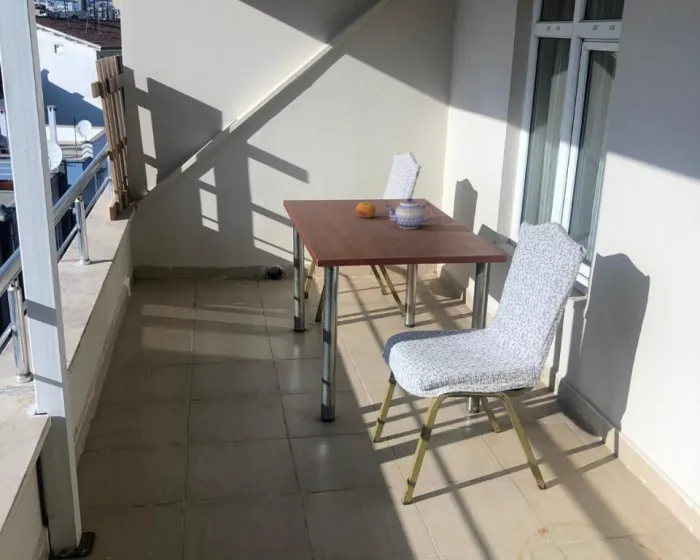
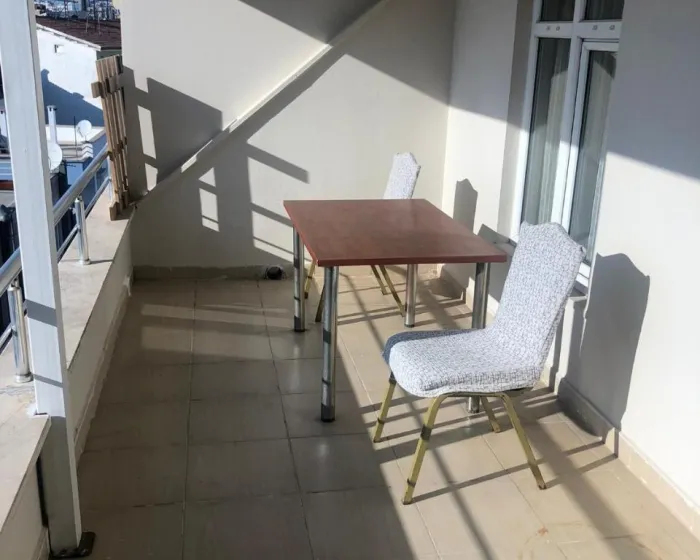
- teapot [384,197,435,230]
- fruit [355,201,377,219]
